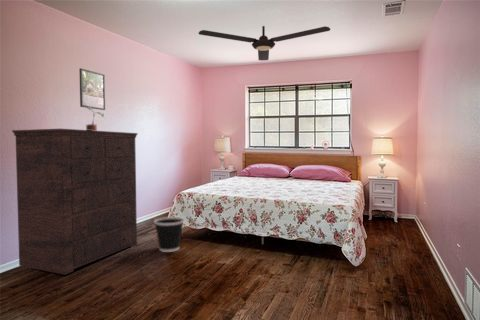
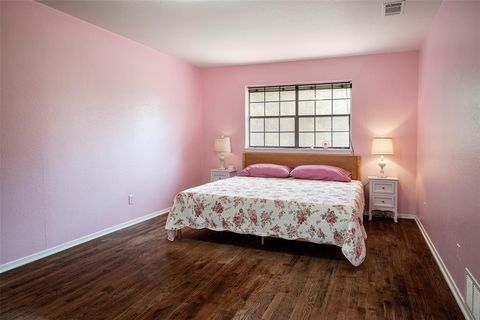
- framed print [79,67,106,111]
- potted plant [85,107,105,131]
- dresser [11,128,138,276]
- ceiling fan [198,25,331,61]
- wastebasket [153,216,185,253]
